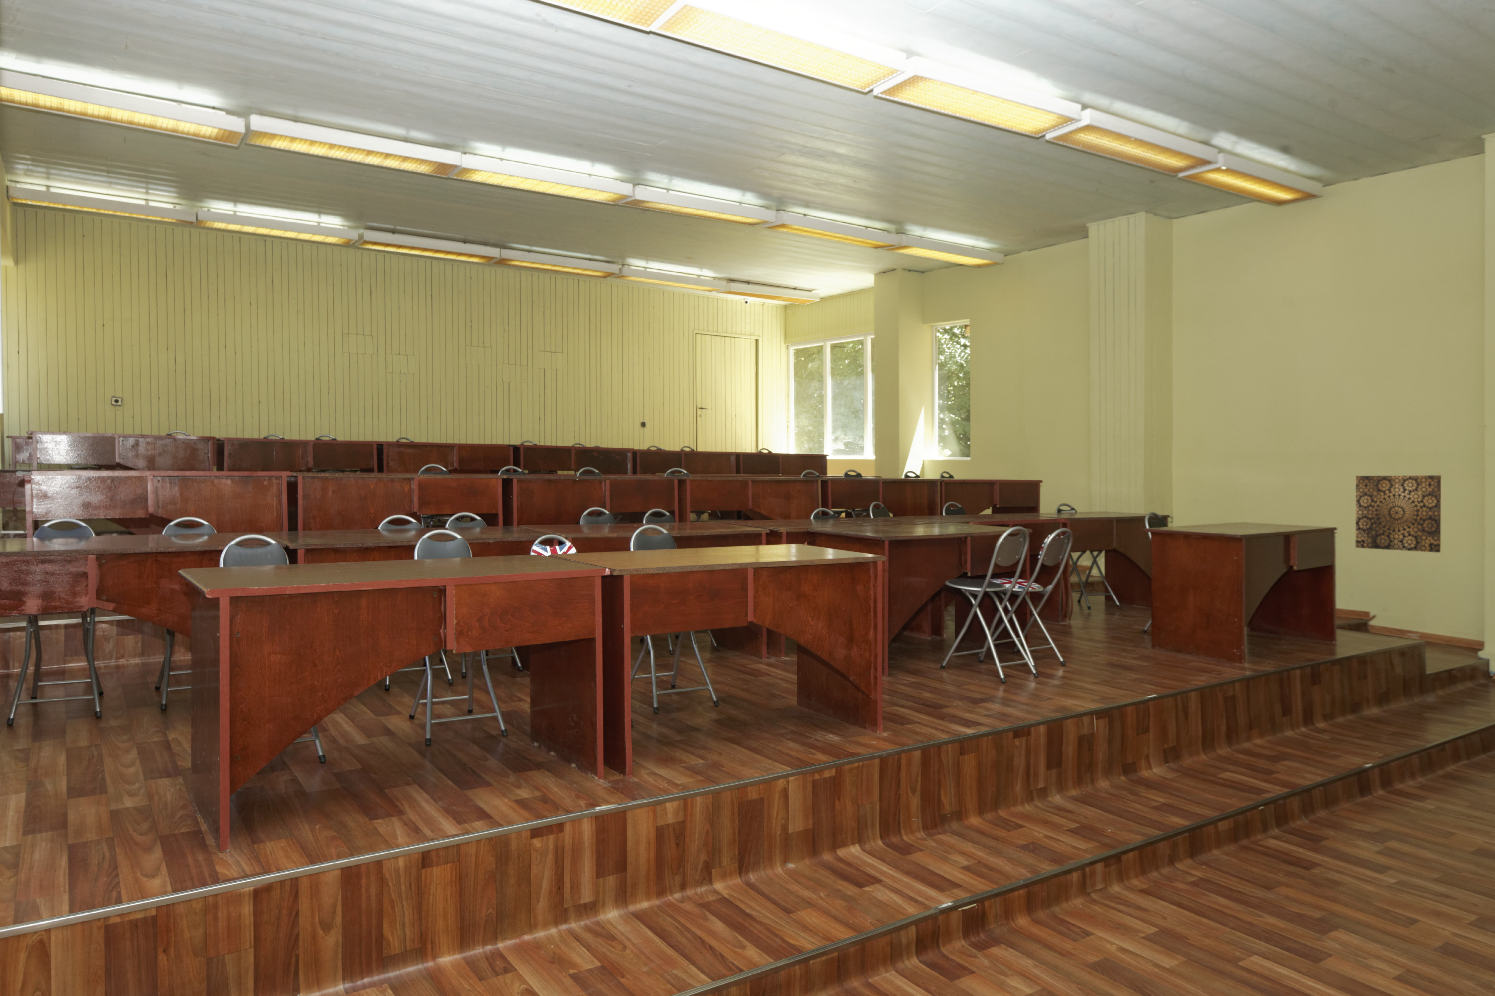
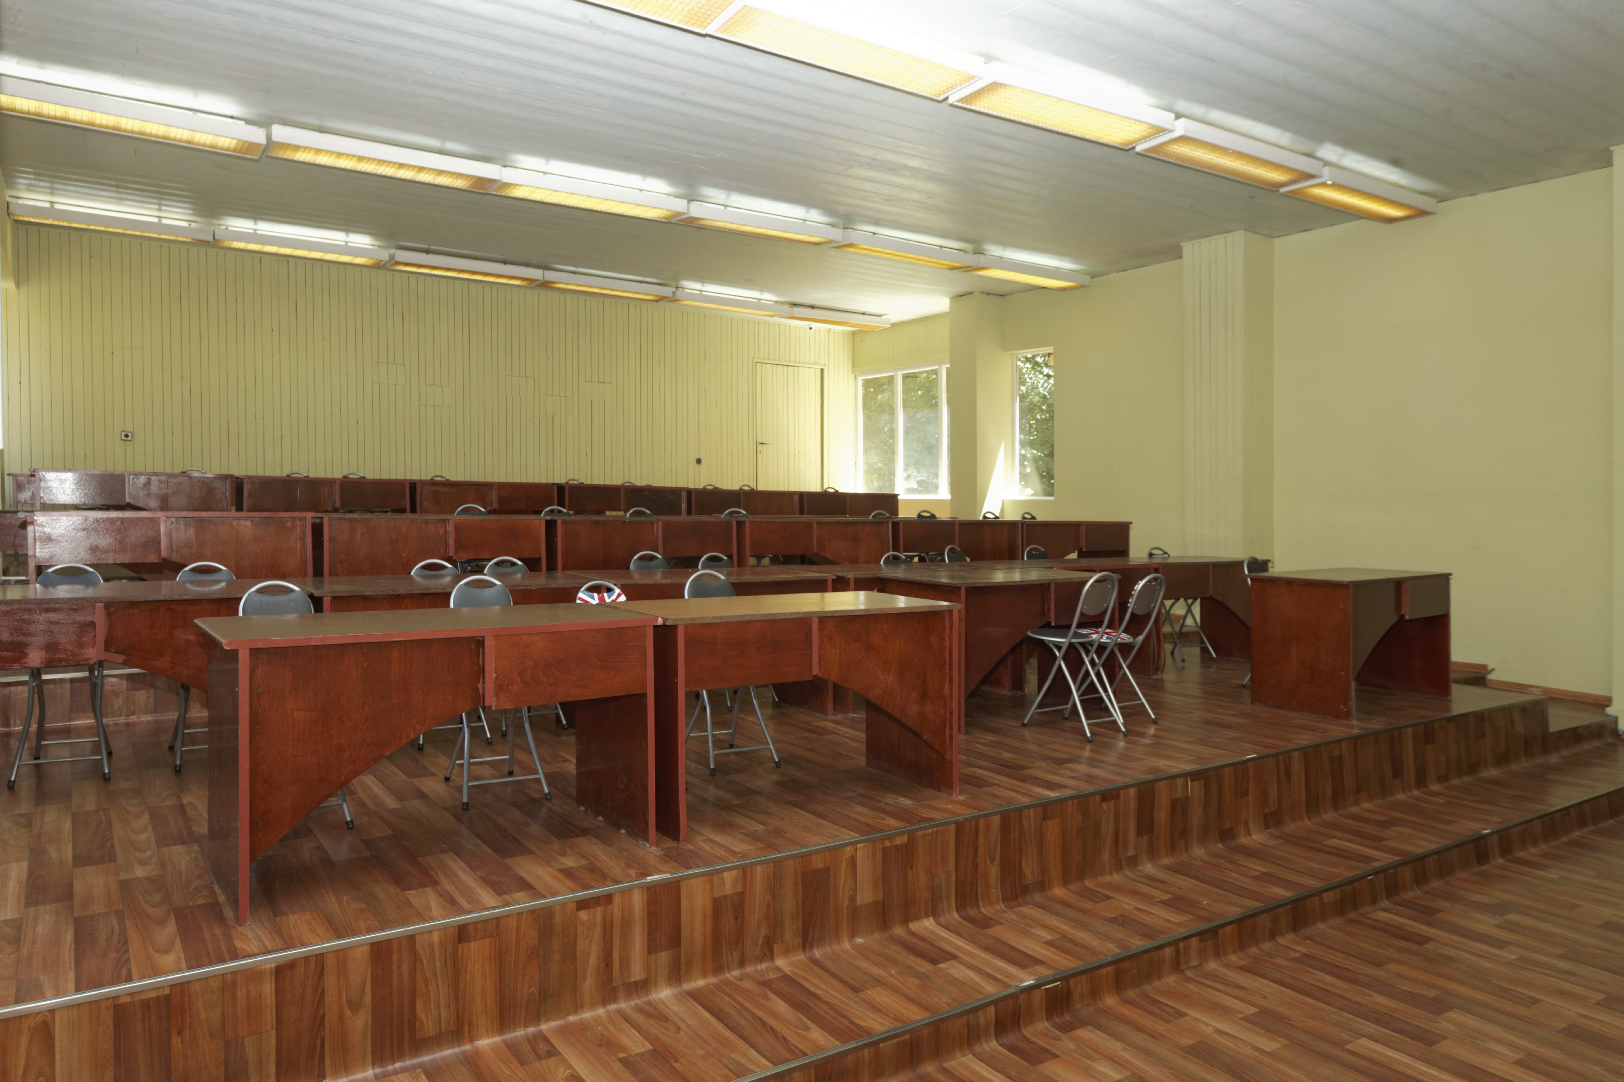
- wall art [1355,475,1442,552]
